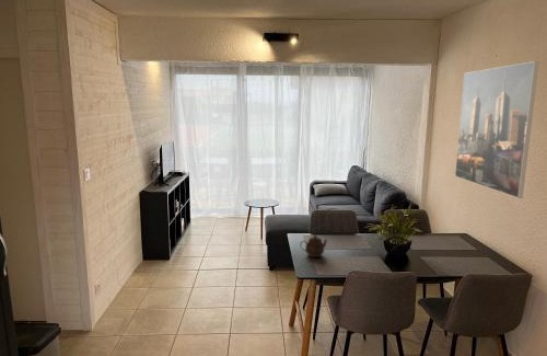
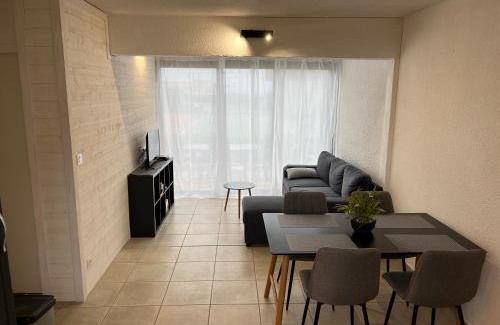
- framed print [454,60,540,199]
- teapot [299,233,328,259]
